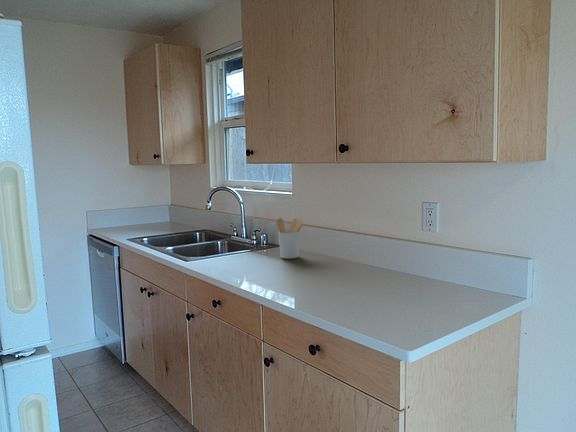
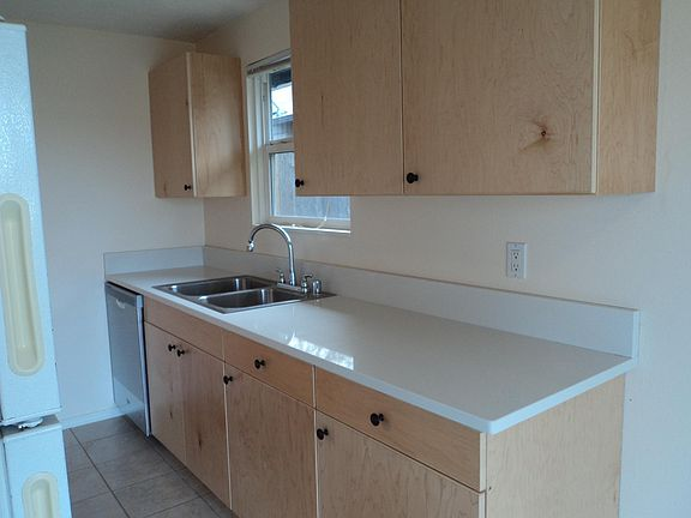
- utensil holder [276,217,305,260]
